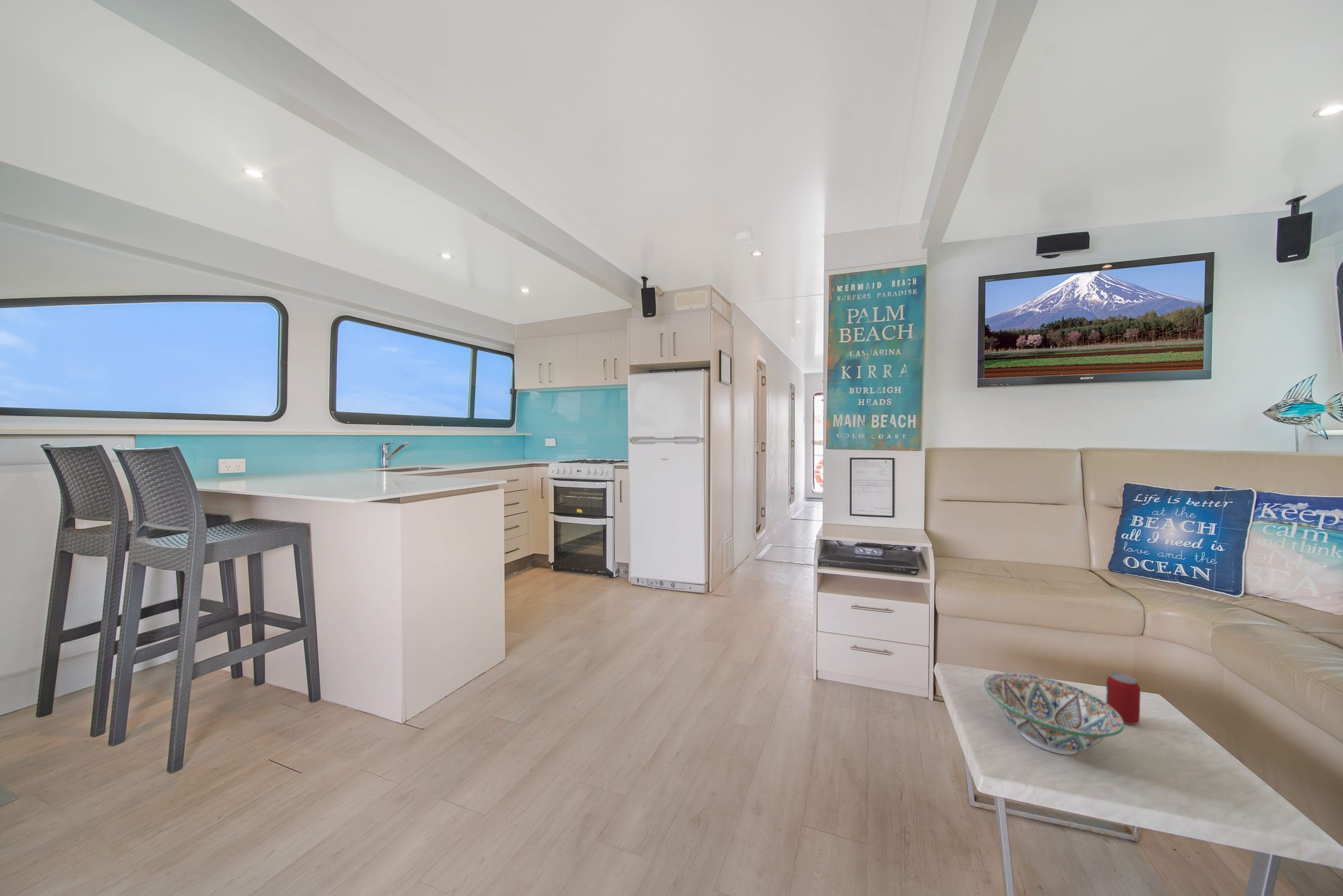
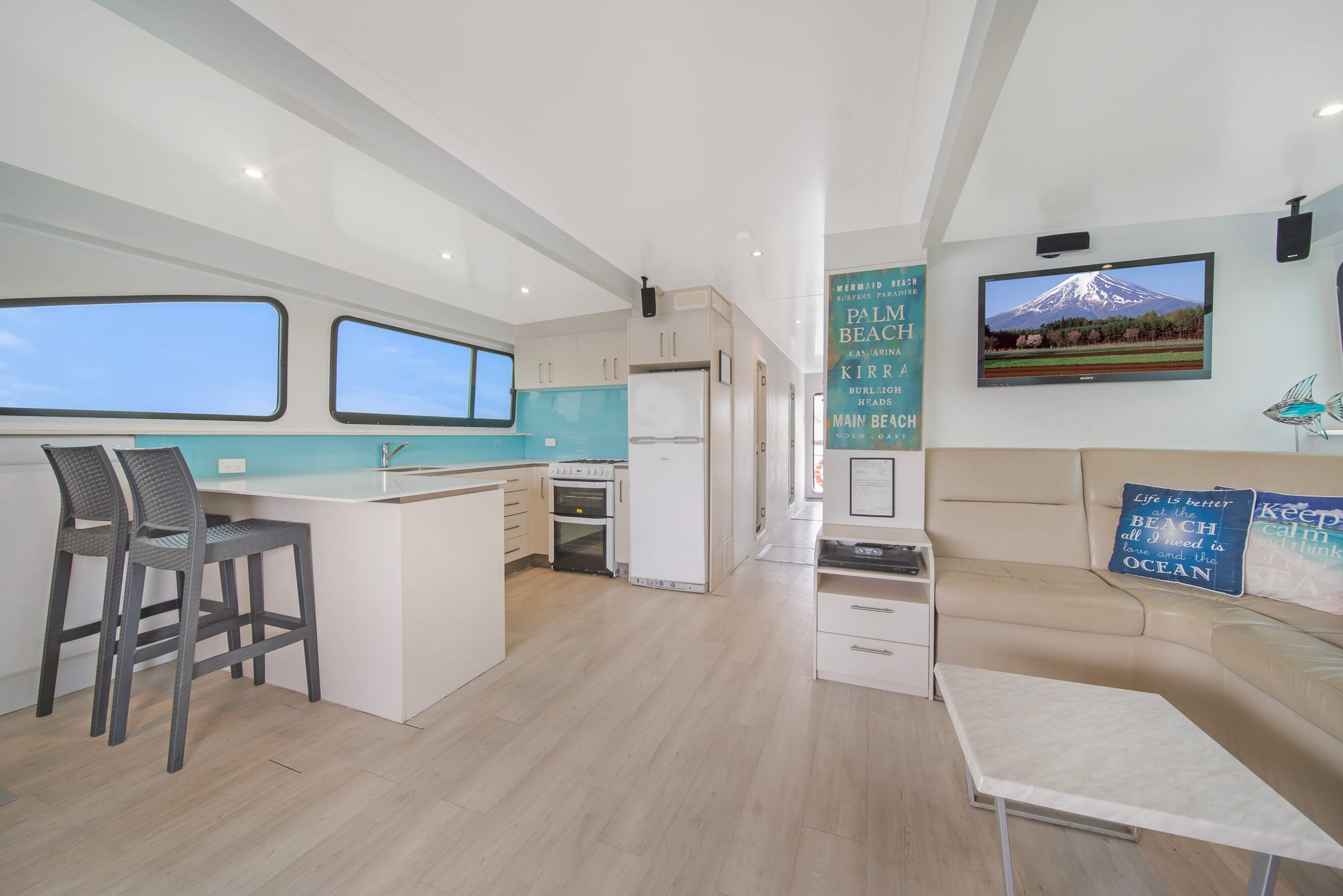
- beverage can [1105,672,1141,725]
- decorative bowl [984,671,1125,755]
